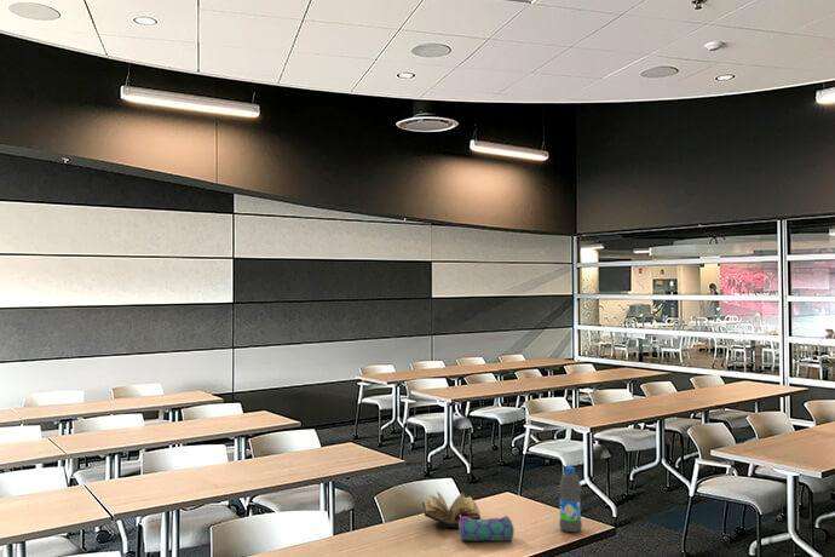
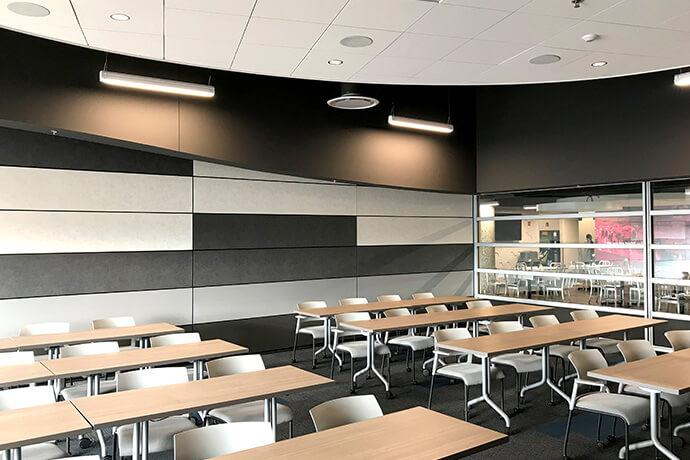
- water bottle [558,465,583,534]
- pencil case [457,515,516,542]
- book [421,490,482,529]
